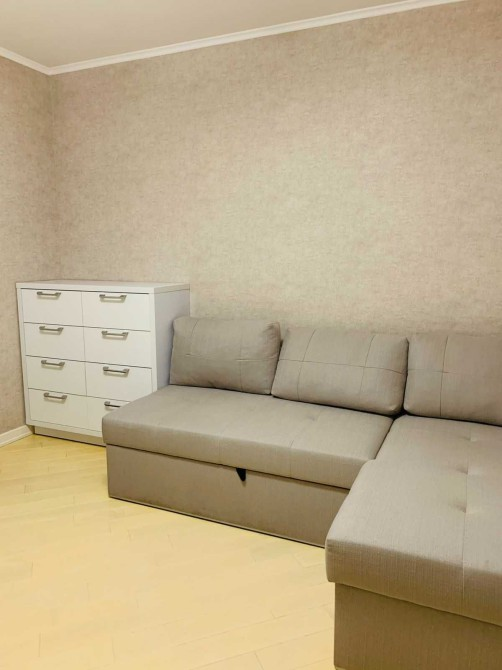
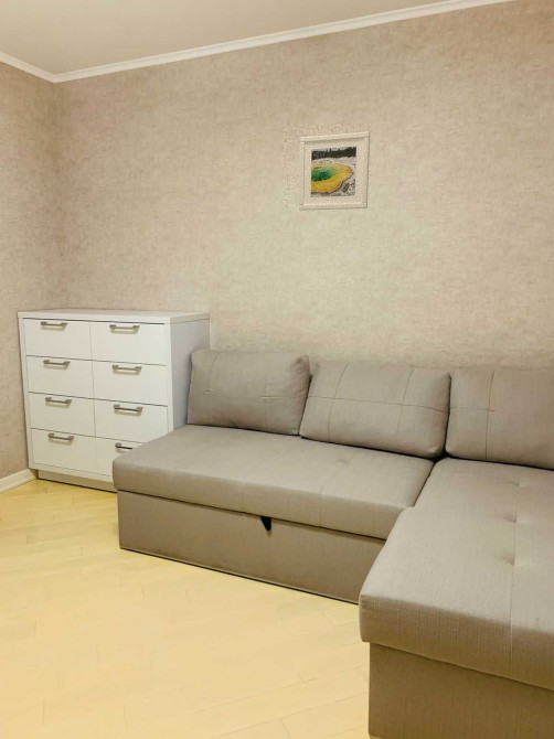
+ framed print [298,131,371,212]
